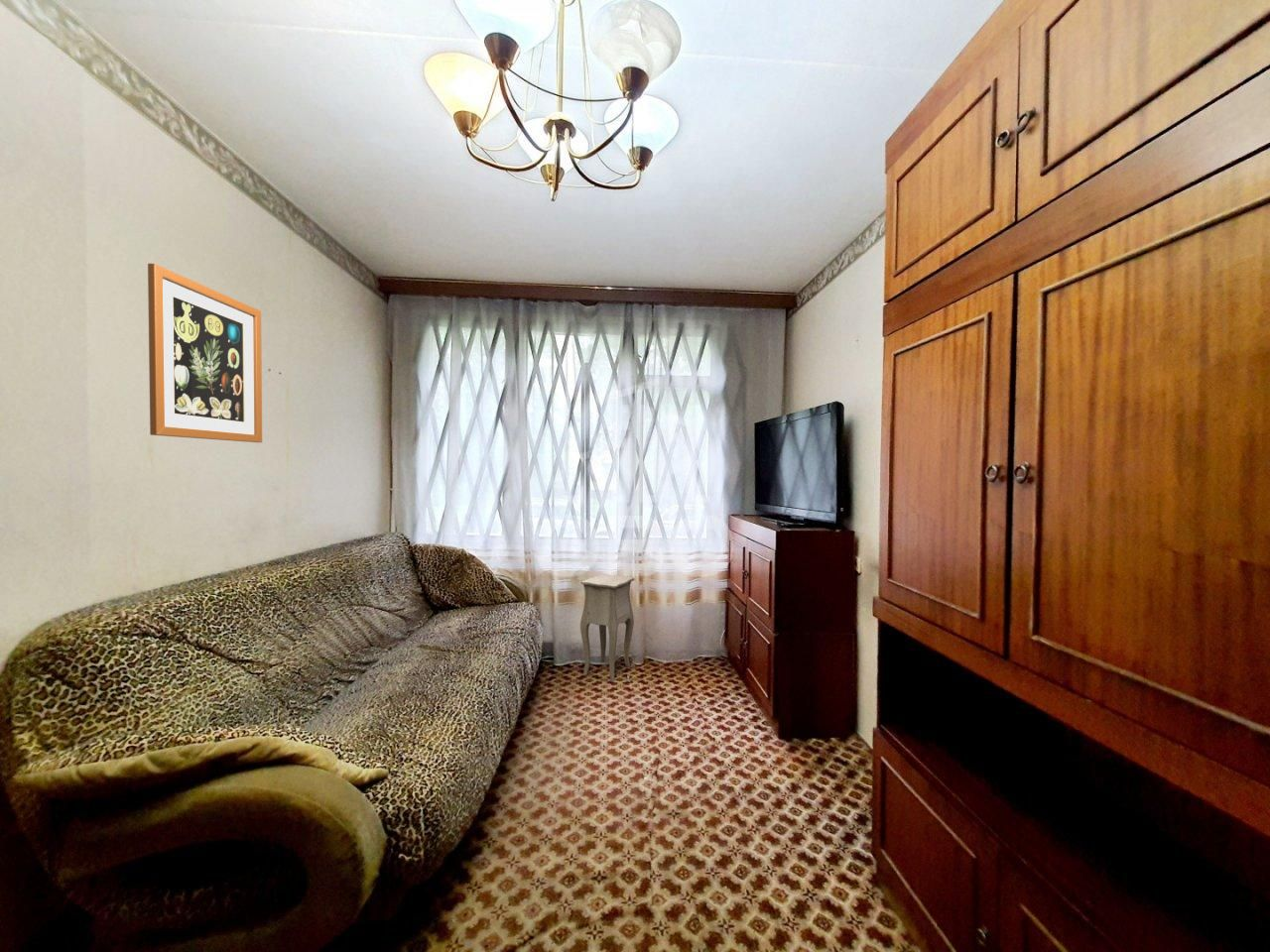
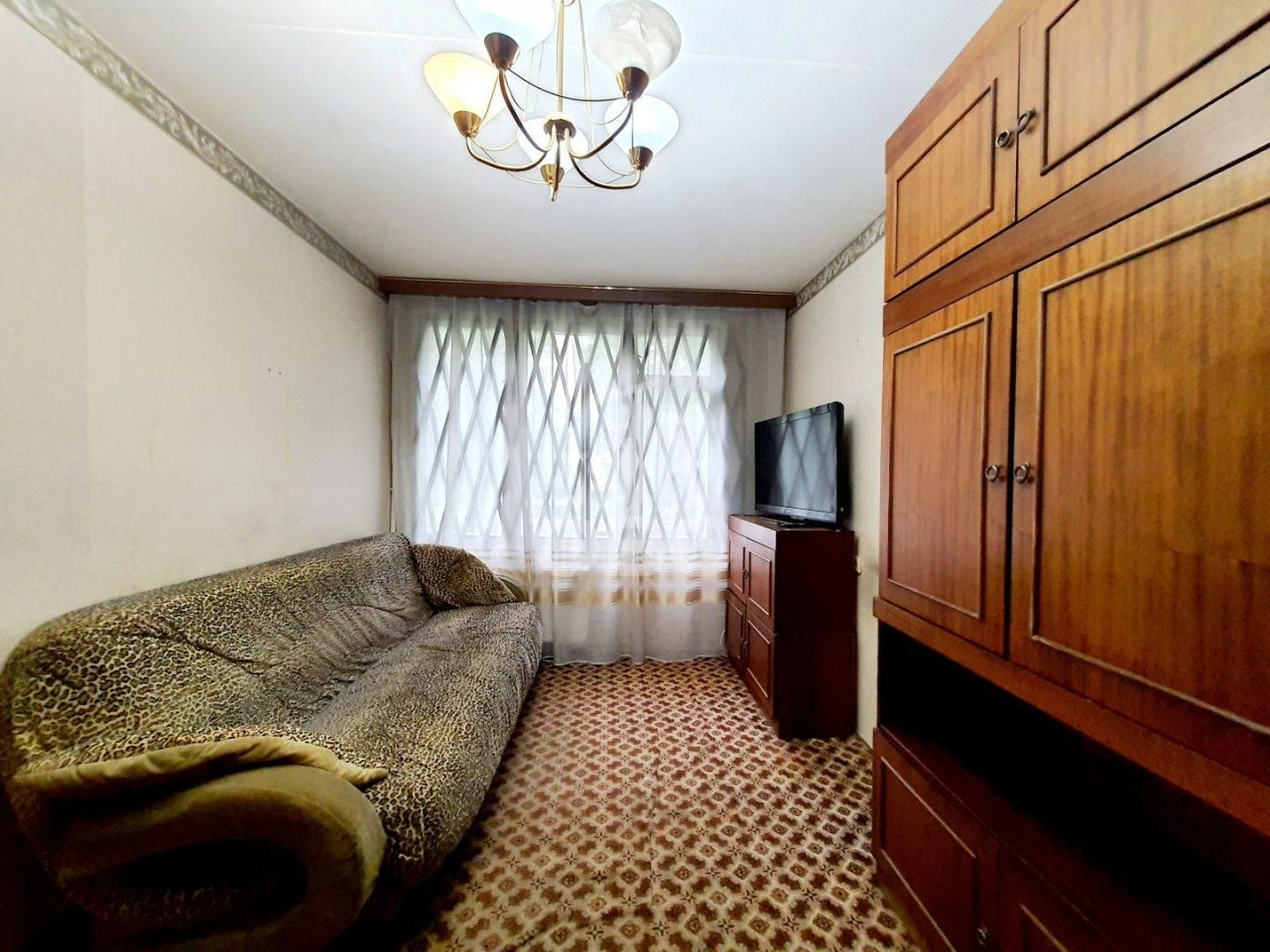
- wall art [147,263,263,443]
- side table [579,573,635,683]
